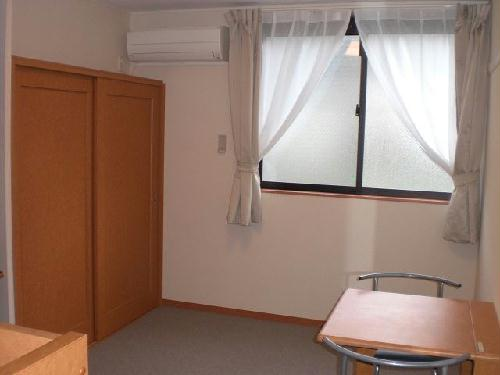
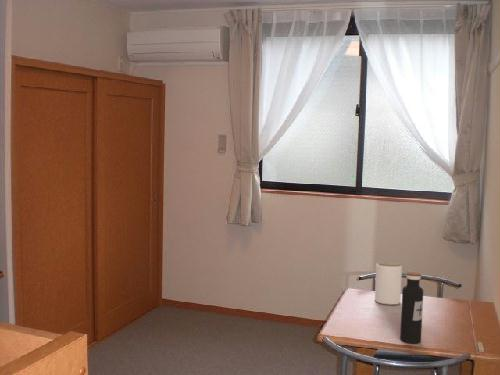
+ jar [374,260,403,306]
+ water bottle [399,271,424,344]
